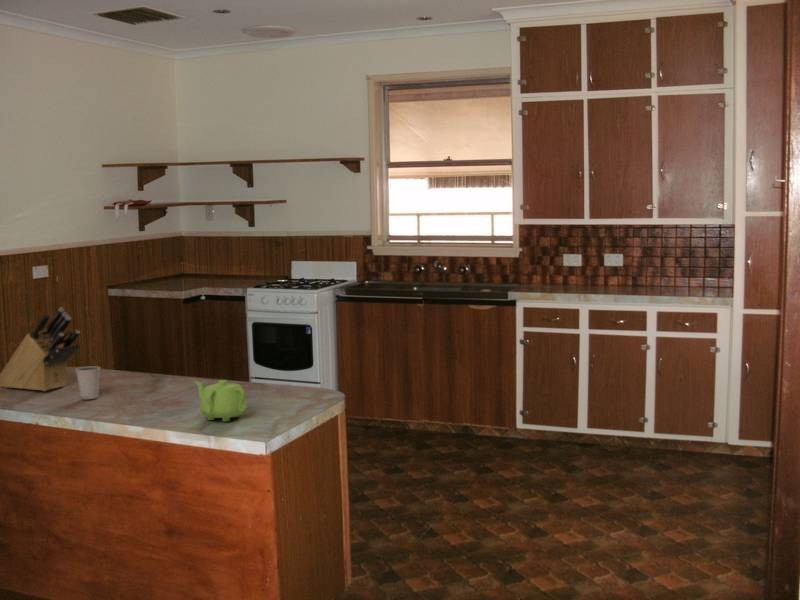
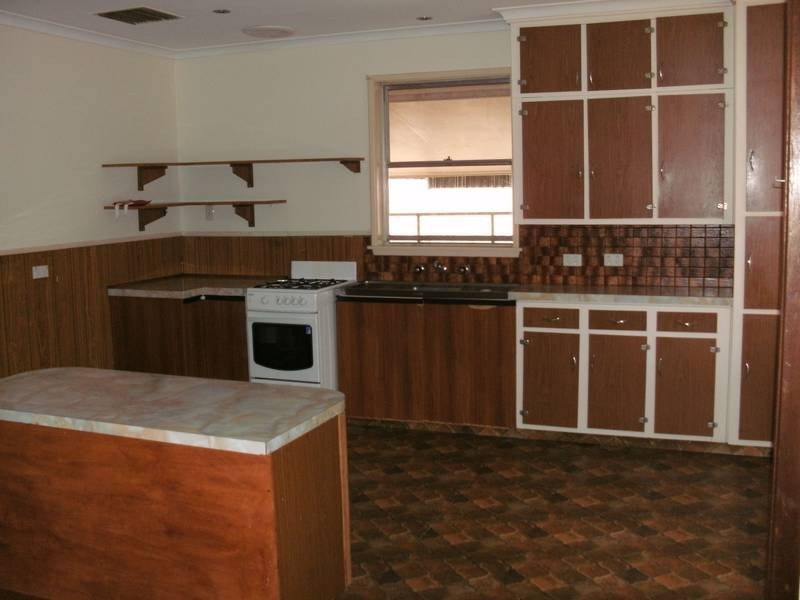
- knife block [0,307,81,392]
- dixie cup [74,365,101,400]
- teapot [193,379,248,422]
